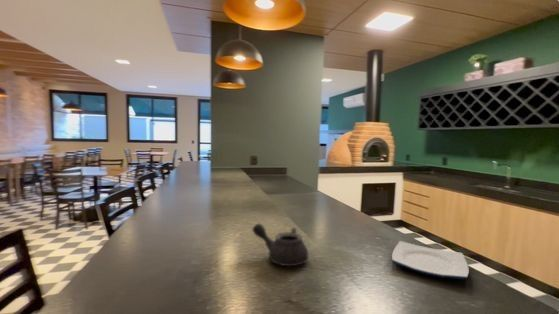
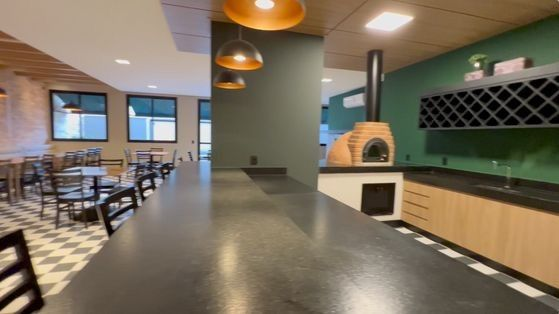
- plate [391,240,470,281]
- teapot [251,222,309,267]
